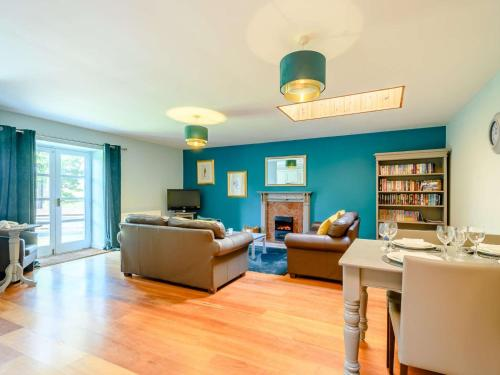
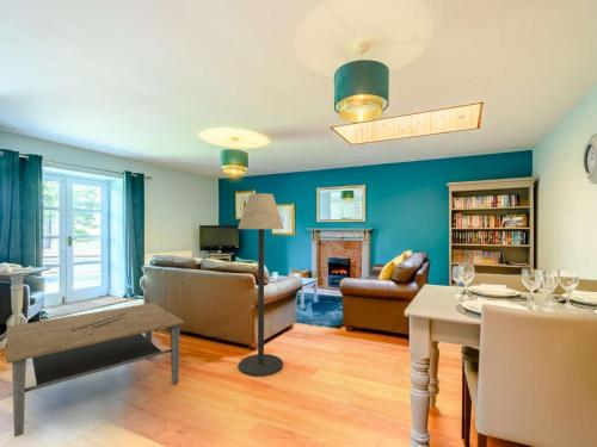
+ coffee table [5,302,185,437]
+ floor lamp [238,192,285,378]
